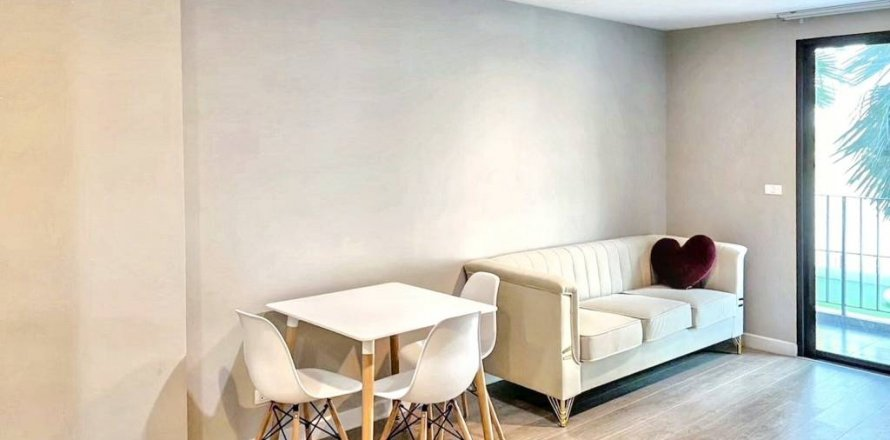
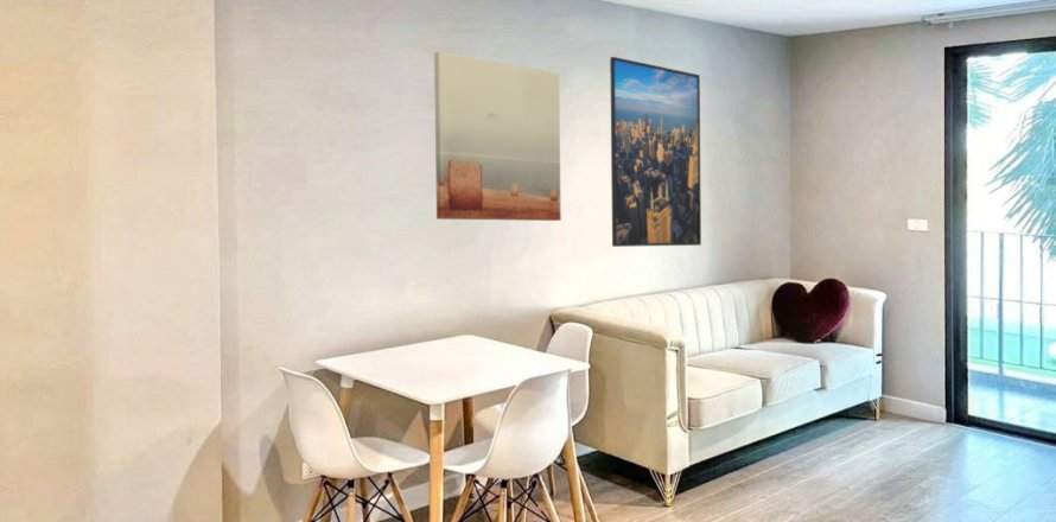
+ wall art [433,50,562,222]
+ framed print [609,56,702,248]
